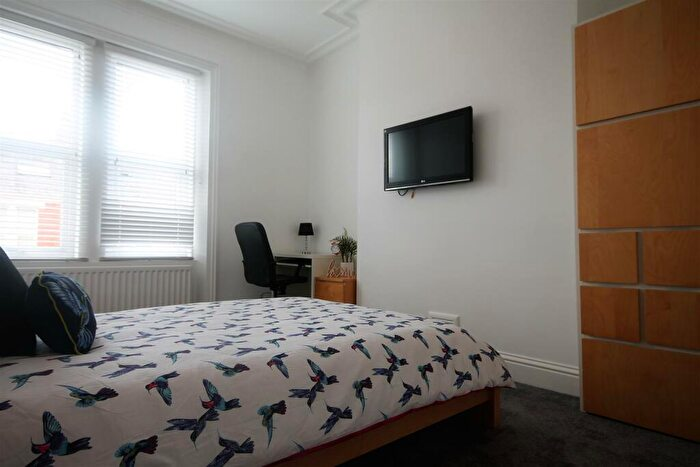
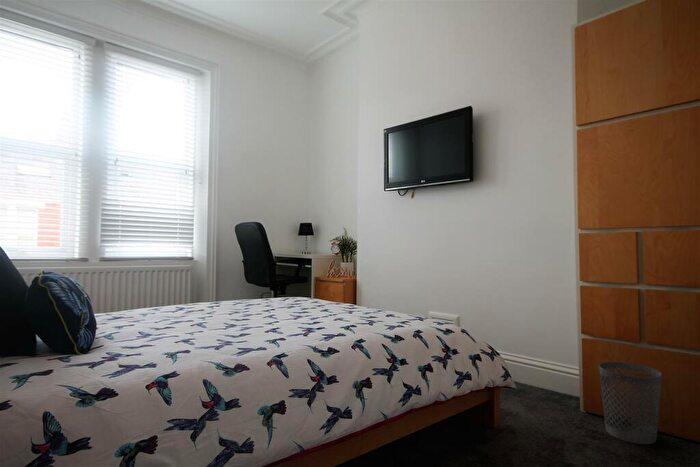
+ wastebasket [598,361,663,445]
